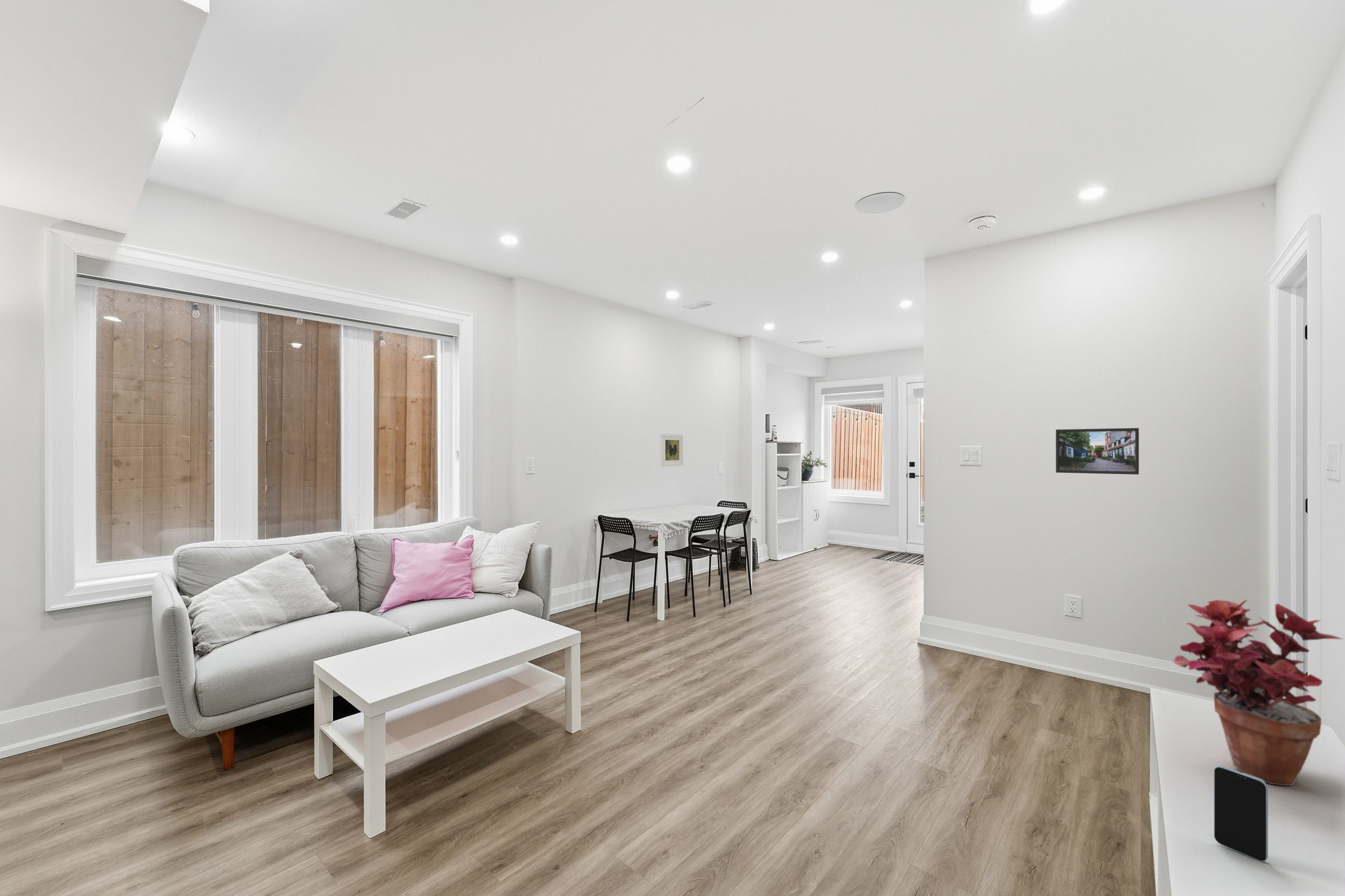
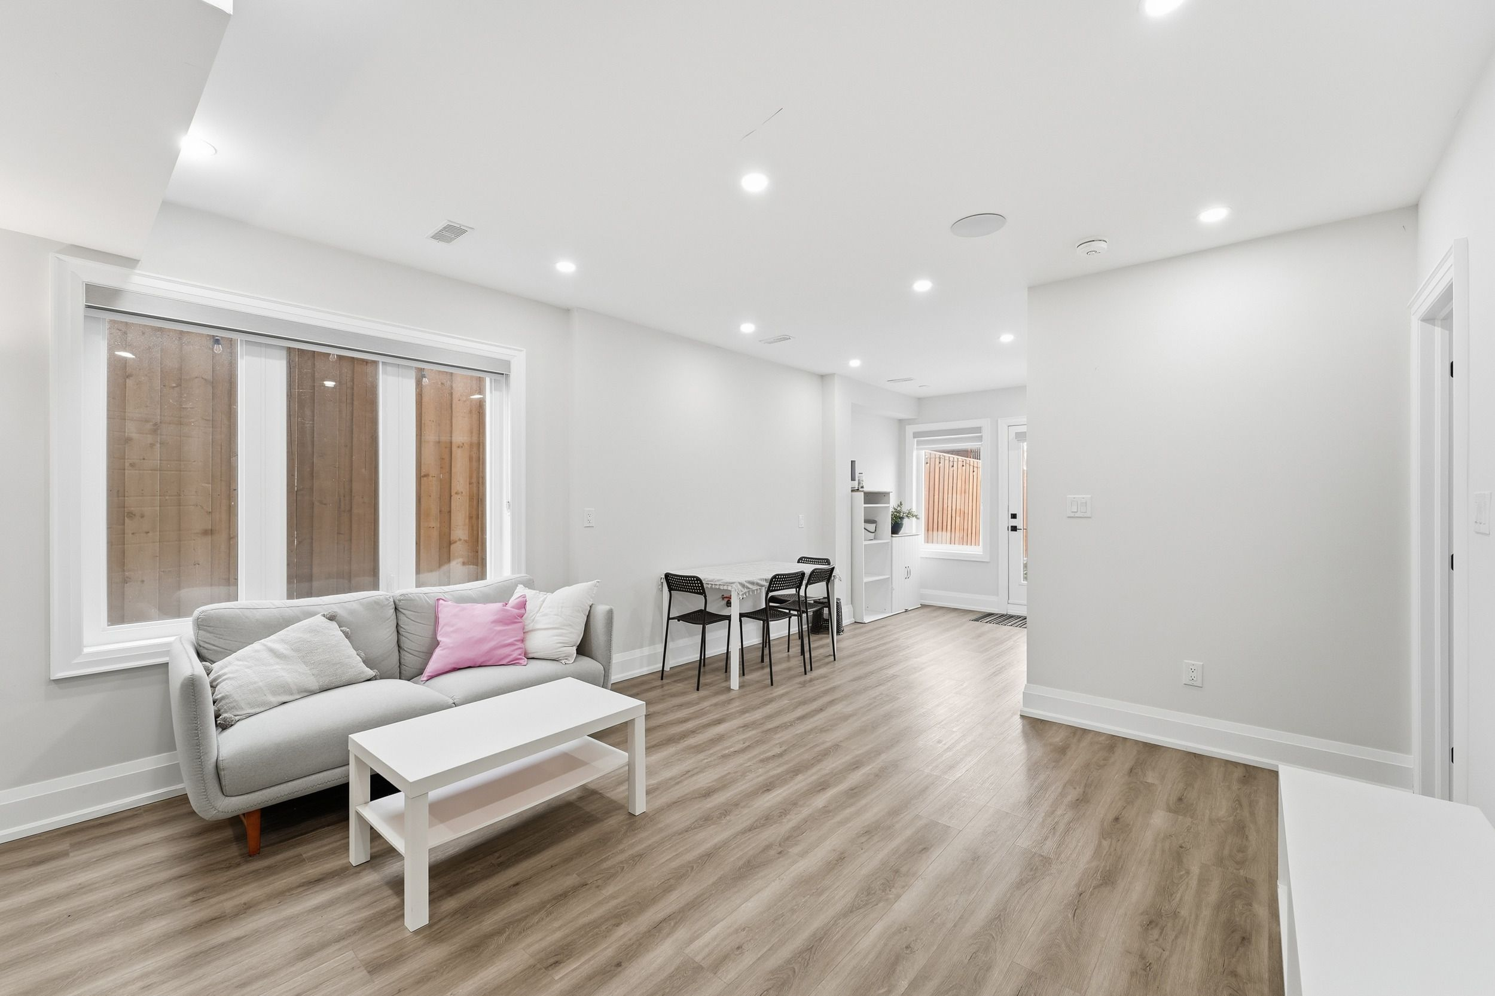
- potted plant [1172,599,1344,786]
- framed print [1055,428,1139,475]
- smartphone [1213,765,1269,862]
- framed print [660,433,684,467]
